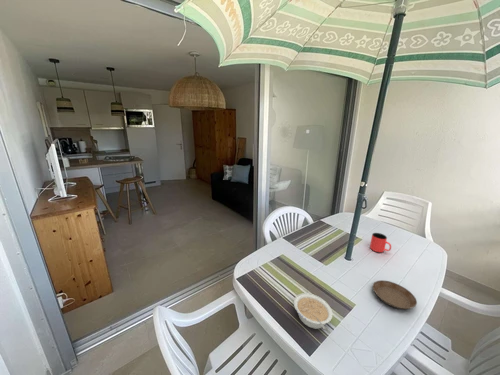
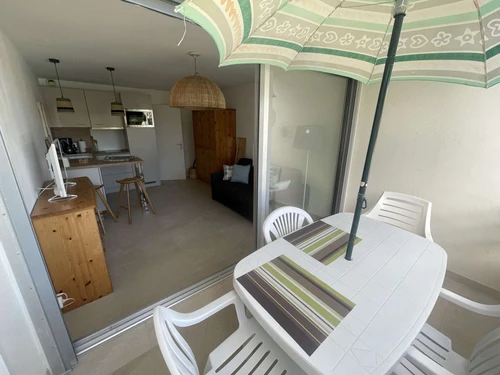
- cup [369,232,392,253]
- saucer [372,279,418,310]
- legume [293,292,333,330]
